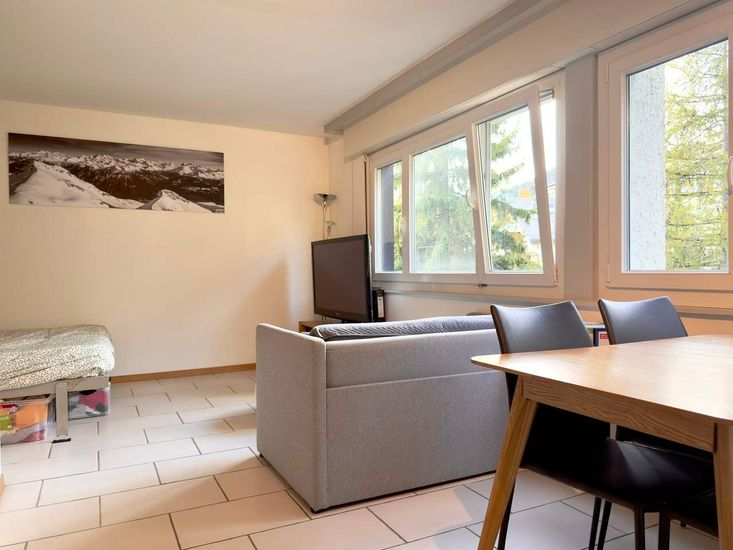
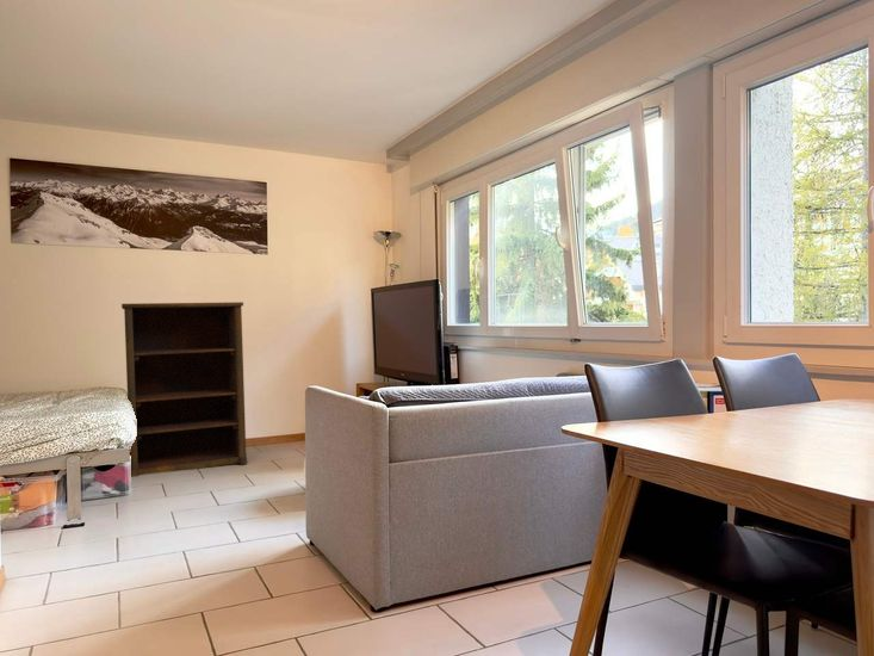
+ shelving unit [120,301,248,478]
